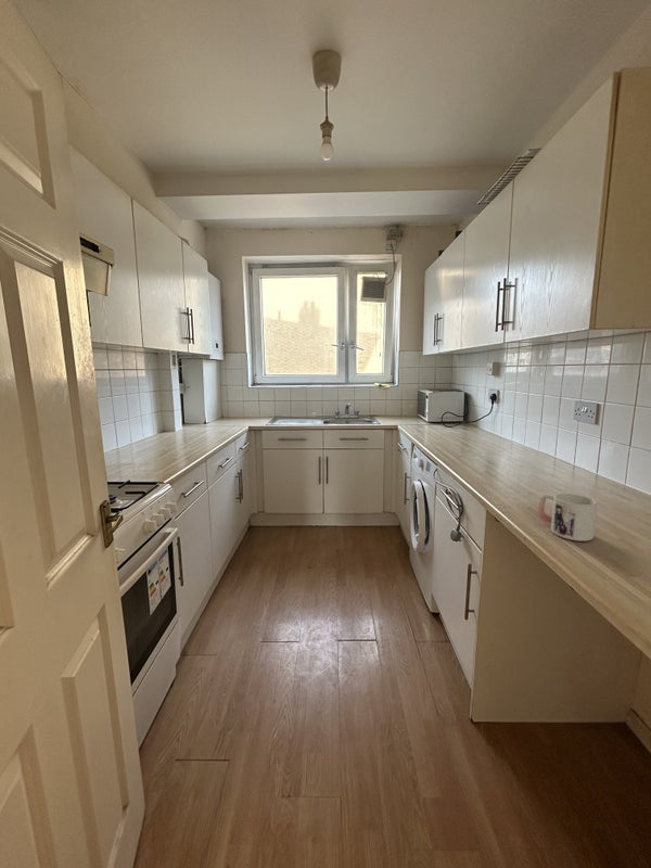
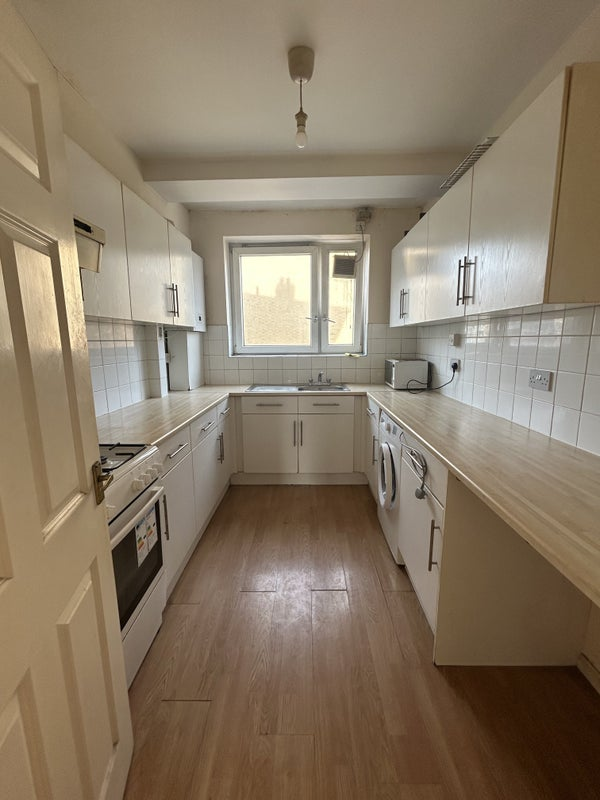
- mug [537,493,599,542]
